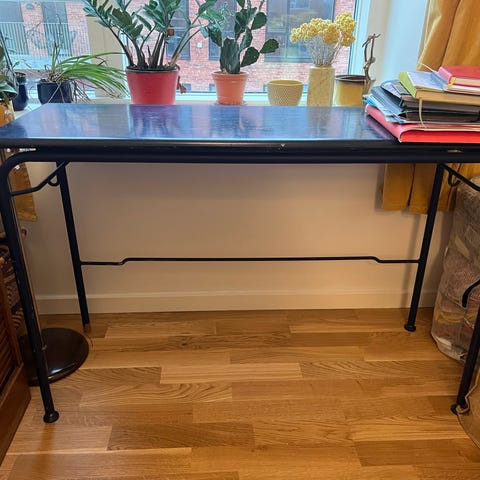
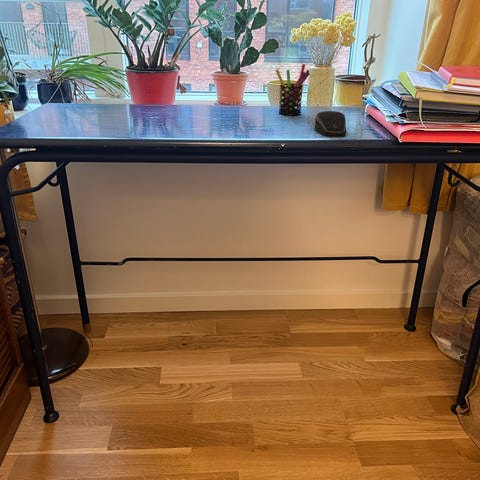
+ computer mouse [314,110,347,137]
+ pen holder [274,63,311,116]
